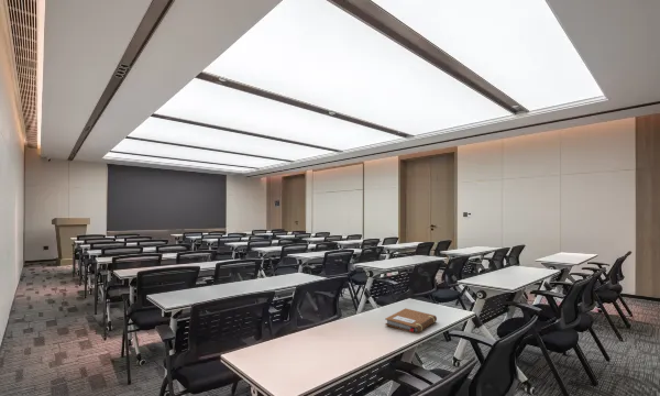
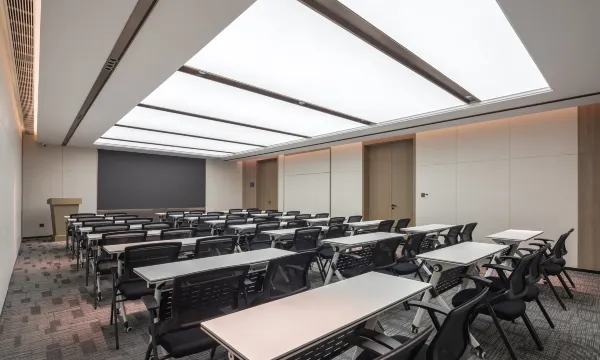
- notebook [384,308,438,334]
